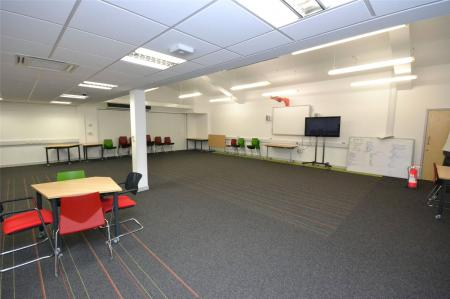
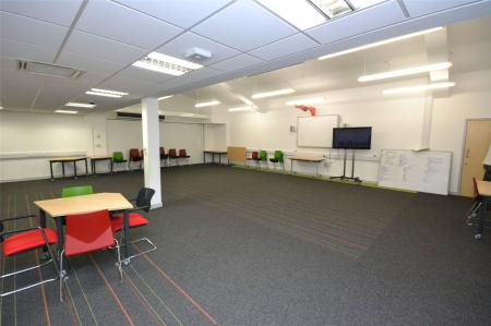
- fire extinguisher [403,164,422,190]
